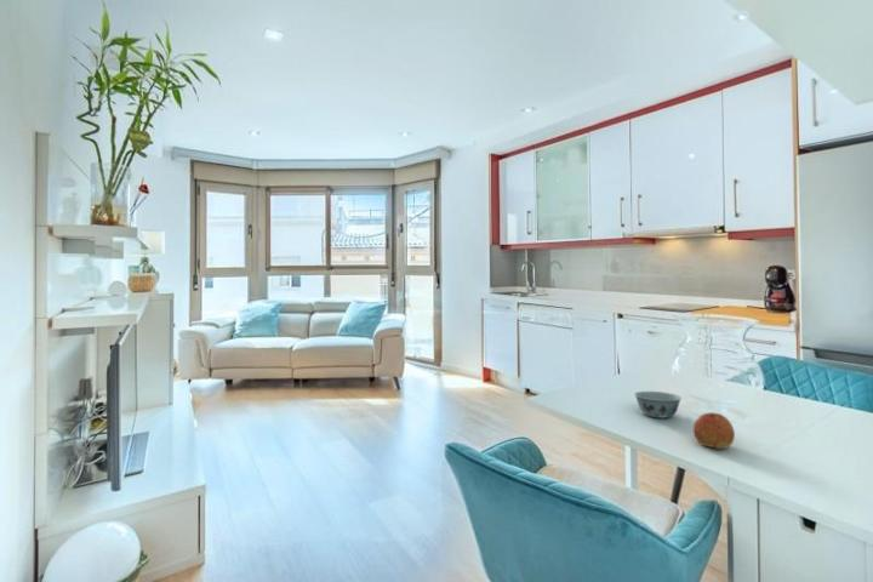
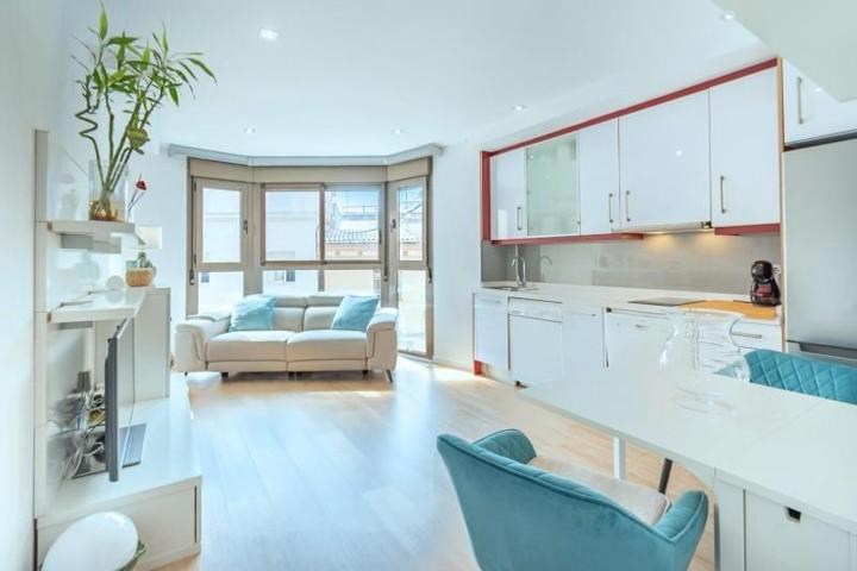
- apple [692,411,736,450]
- bowl [633,390,683,420]
